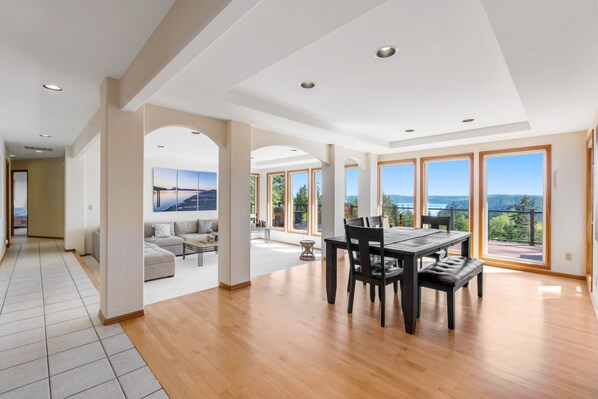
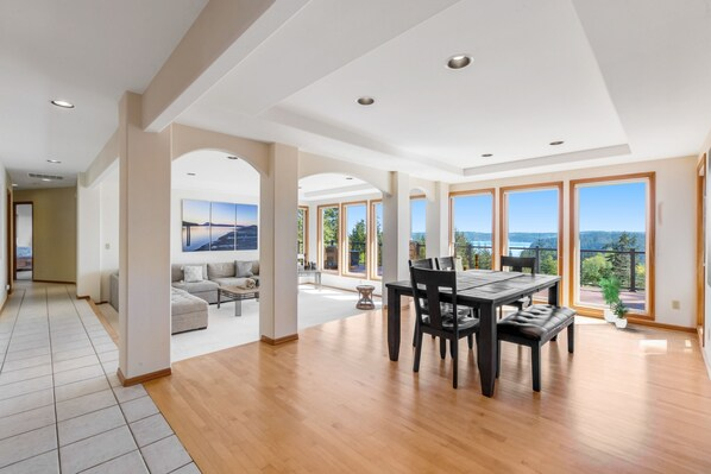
+ potted plant [597,277,633,329]
